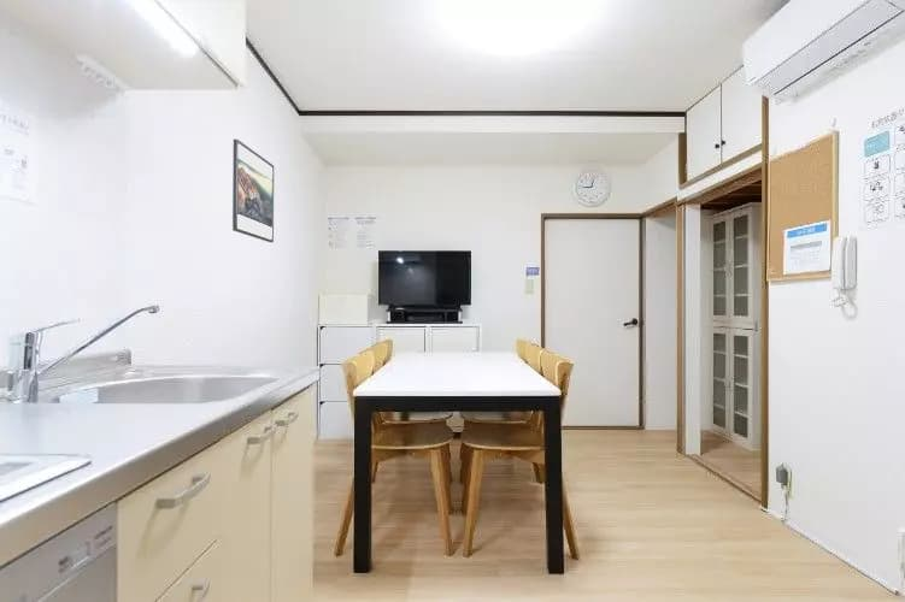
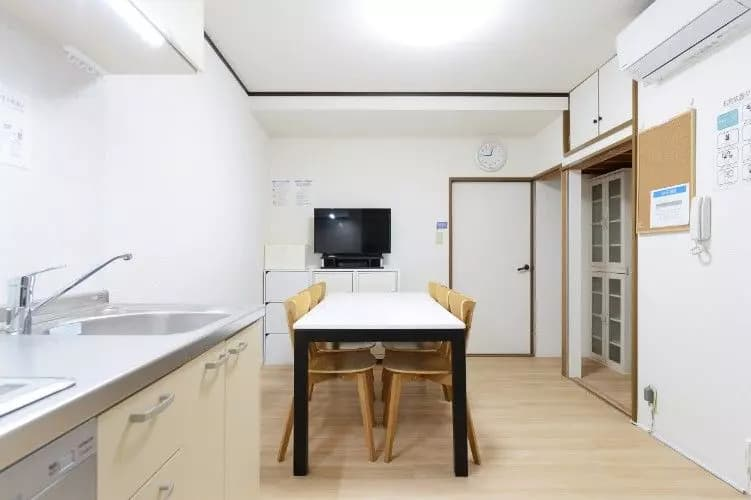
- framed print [231,138,275,243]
